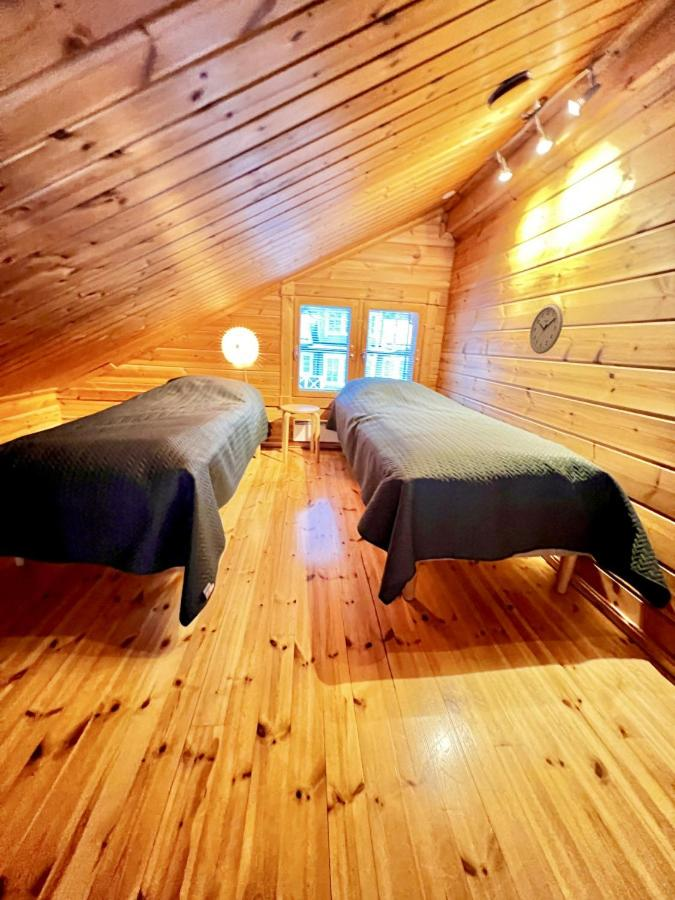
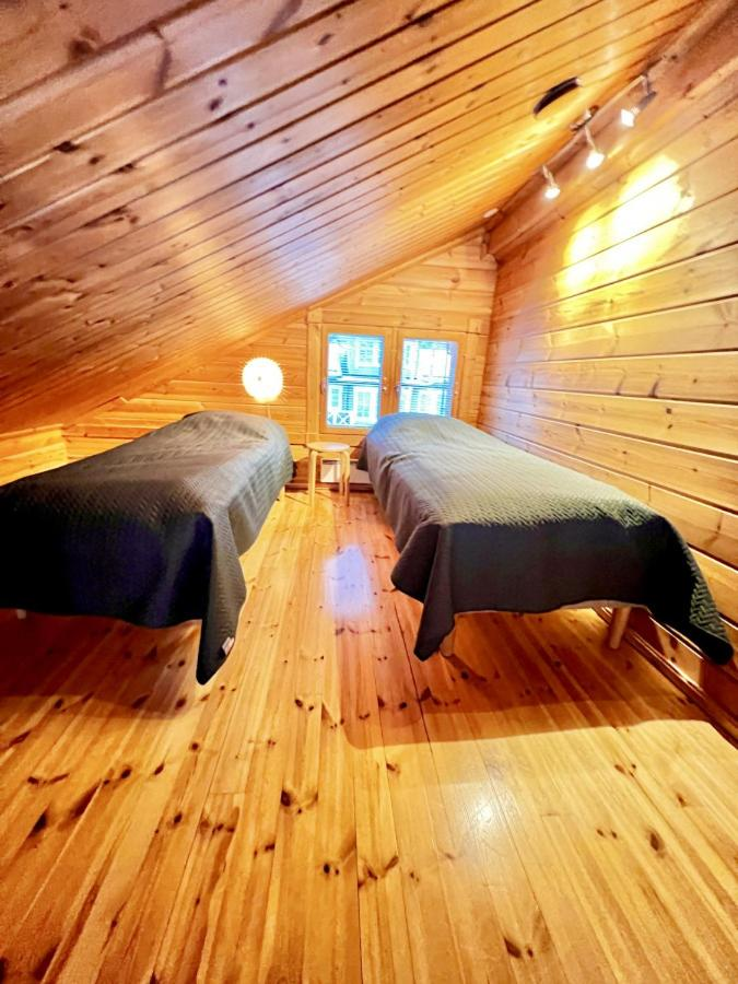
- wall clock [529,303,564,355]
